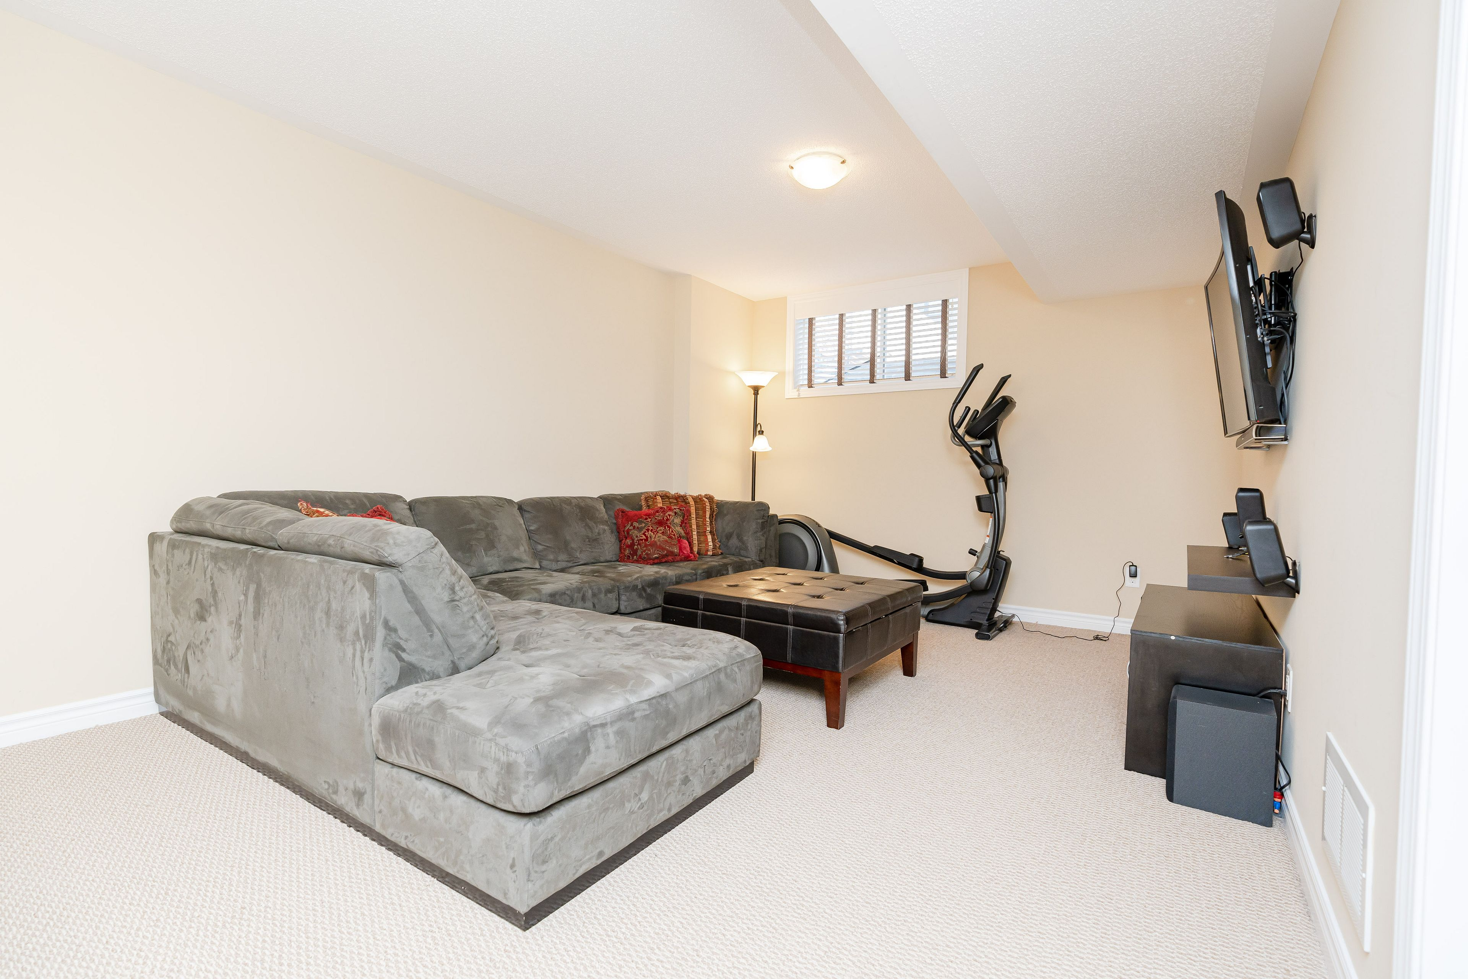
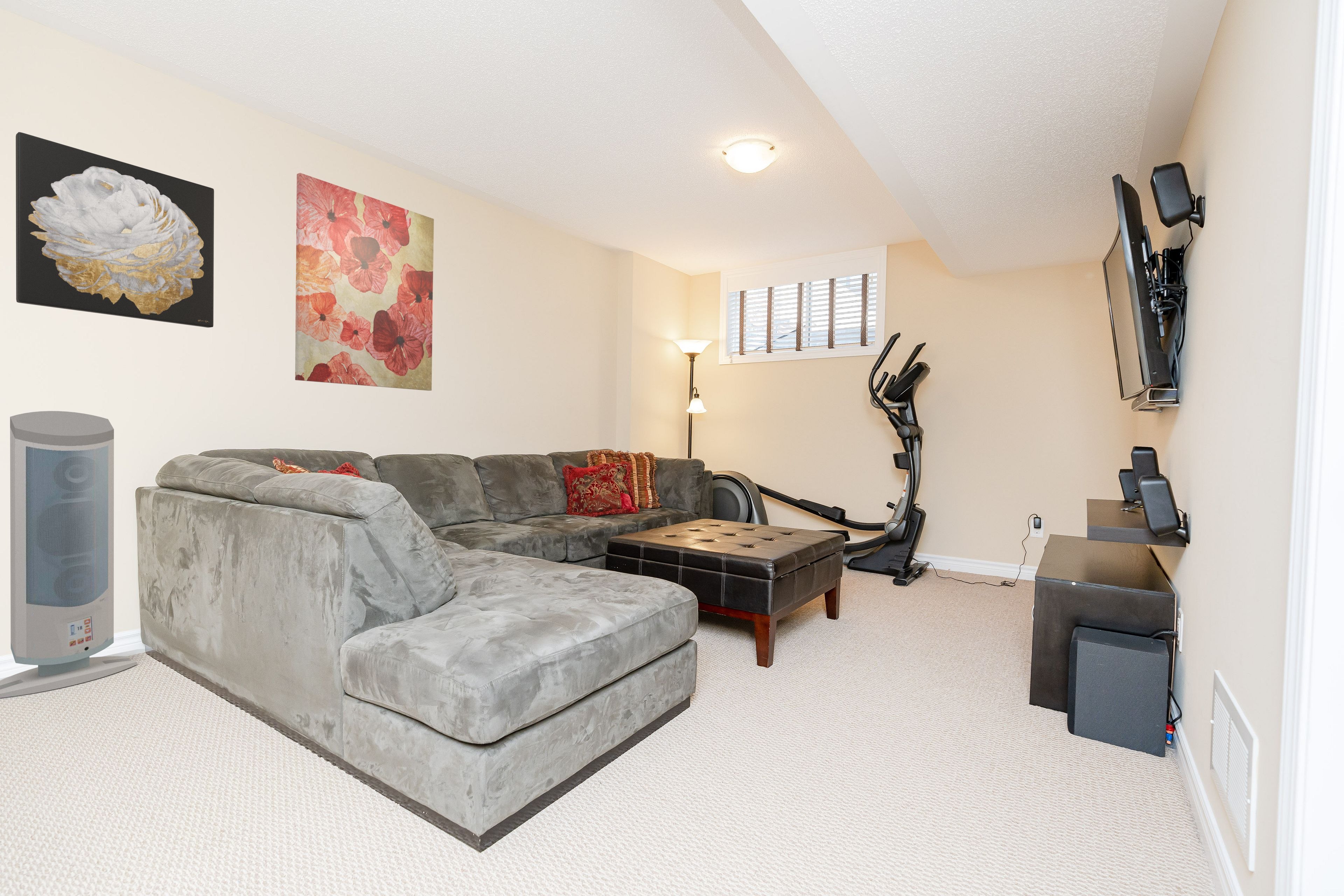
+ wall art [15,132,215,328]
+ wall art [295,173,434,391]
+ air purifier [0,411,137,698]
